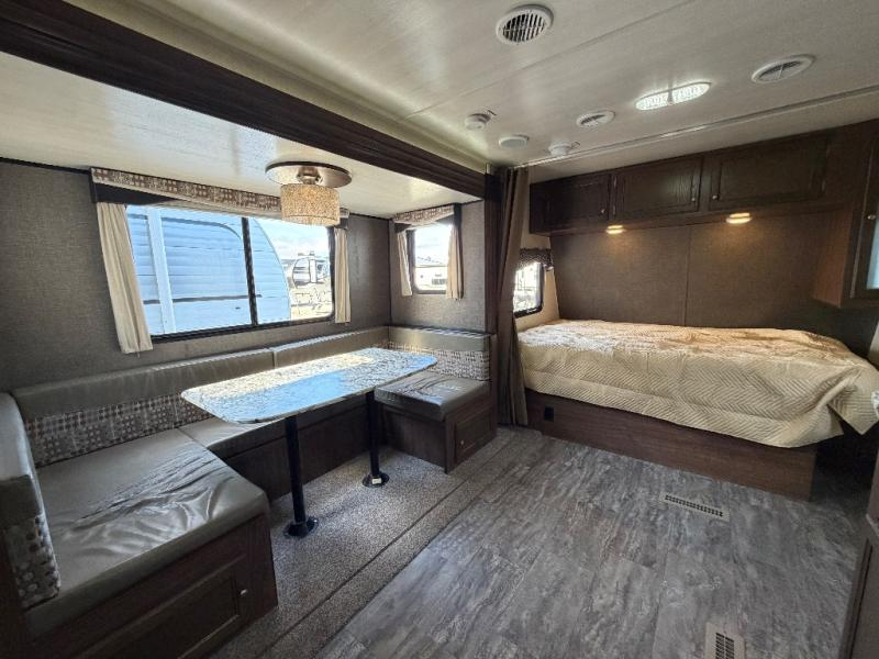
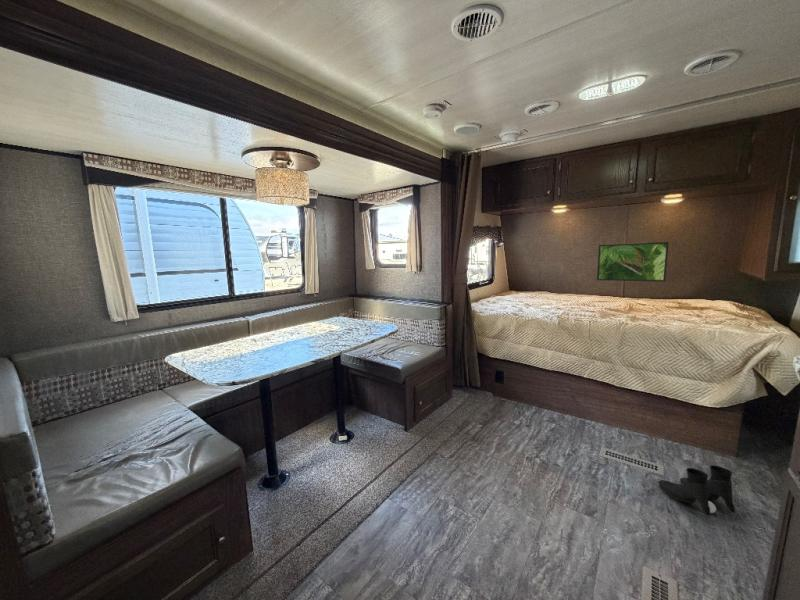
+ boots [657,464,736,517]
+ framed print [596,241,670,283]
